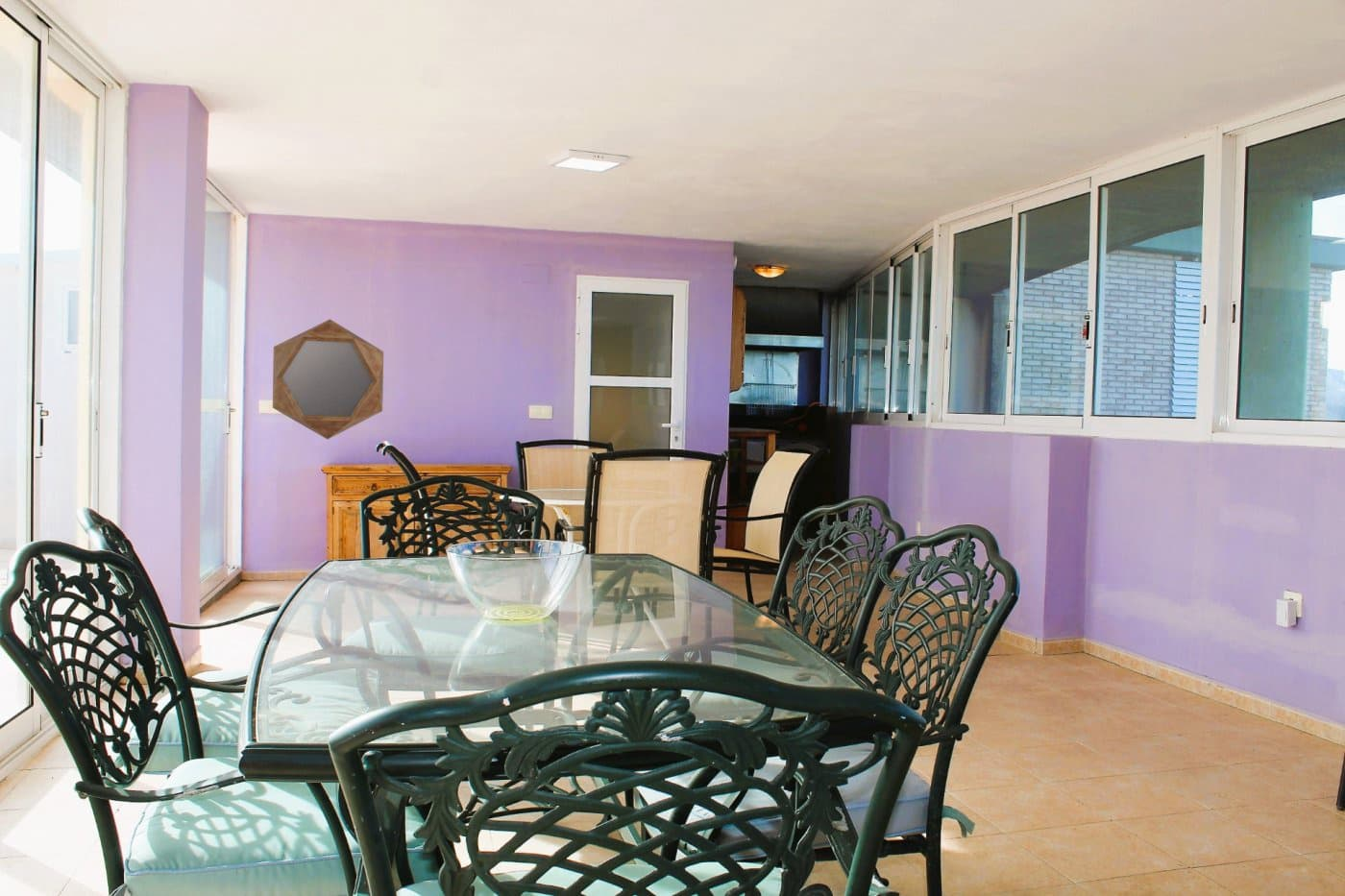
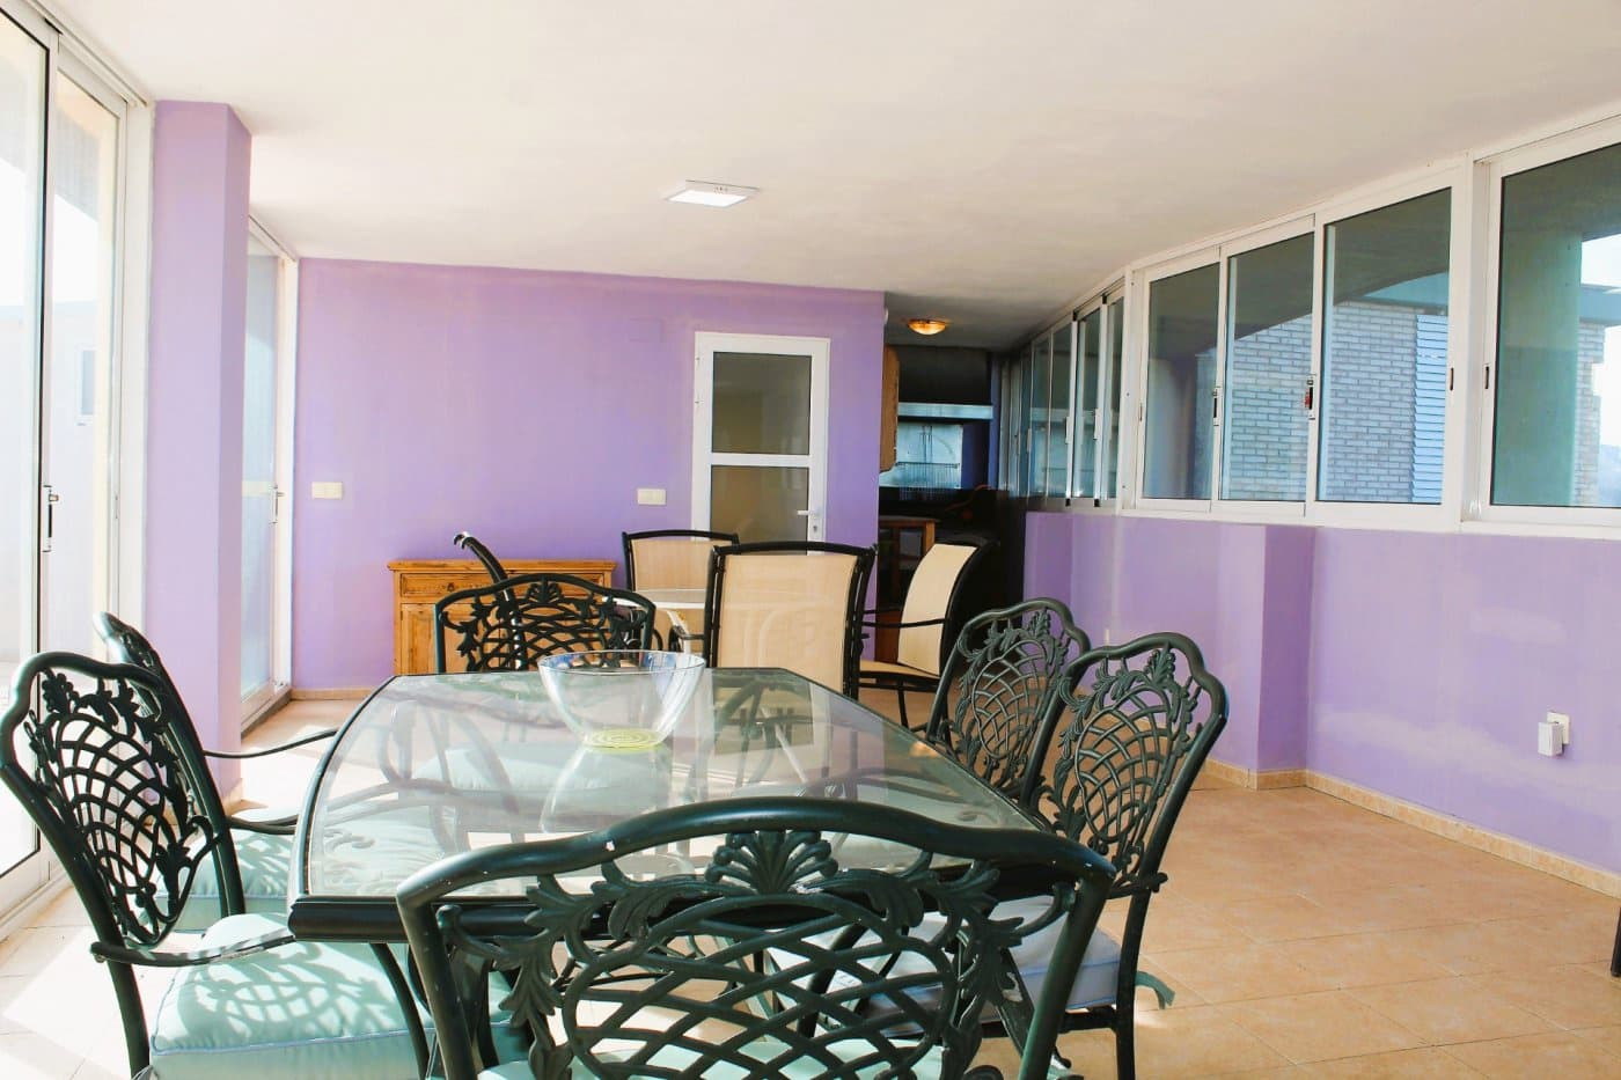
- home mirror [272,319,384,440]
